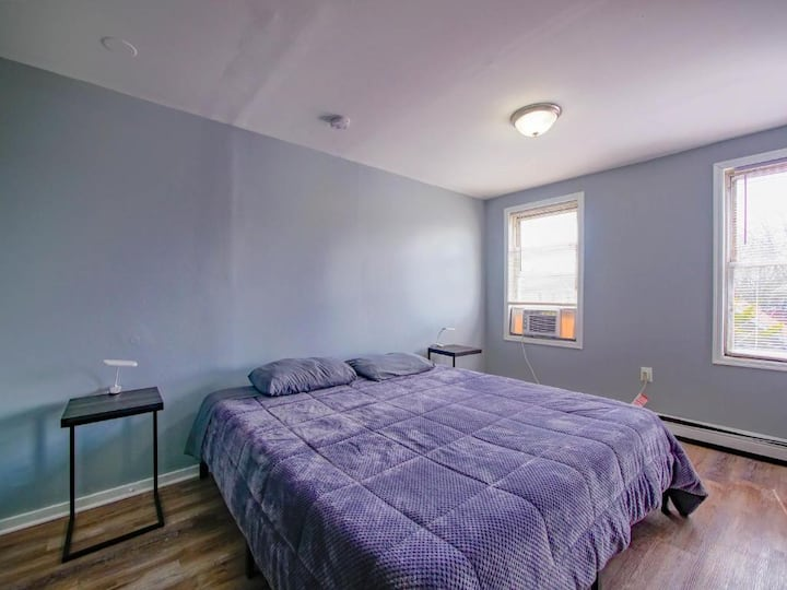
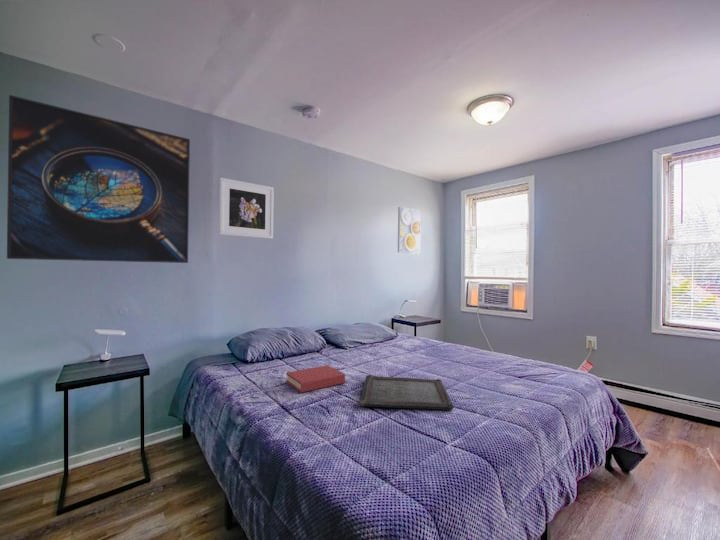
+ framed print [218,177,275,240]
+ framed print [6,94,191,264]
+ serving tray [359,374,454,411]
+ hardback book [285,364,346,394]
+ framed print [397,206,422,255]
